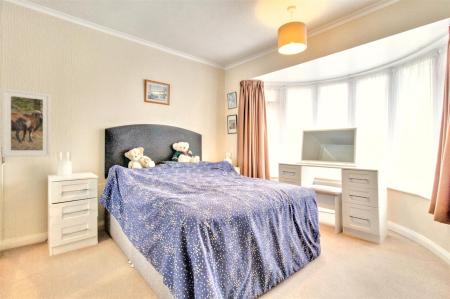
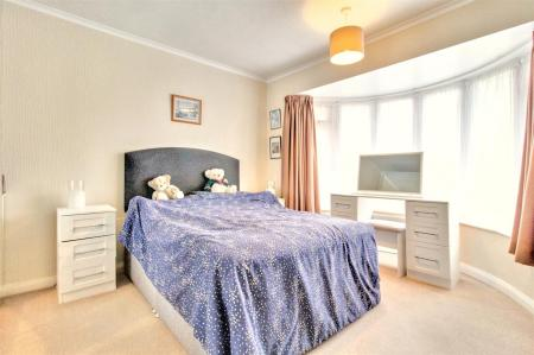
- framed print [1,87,51,158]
